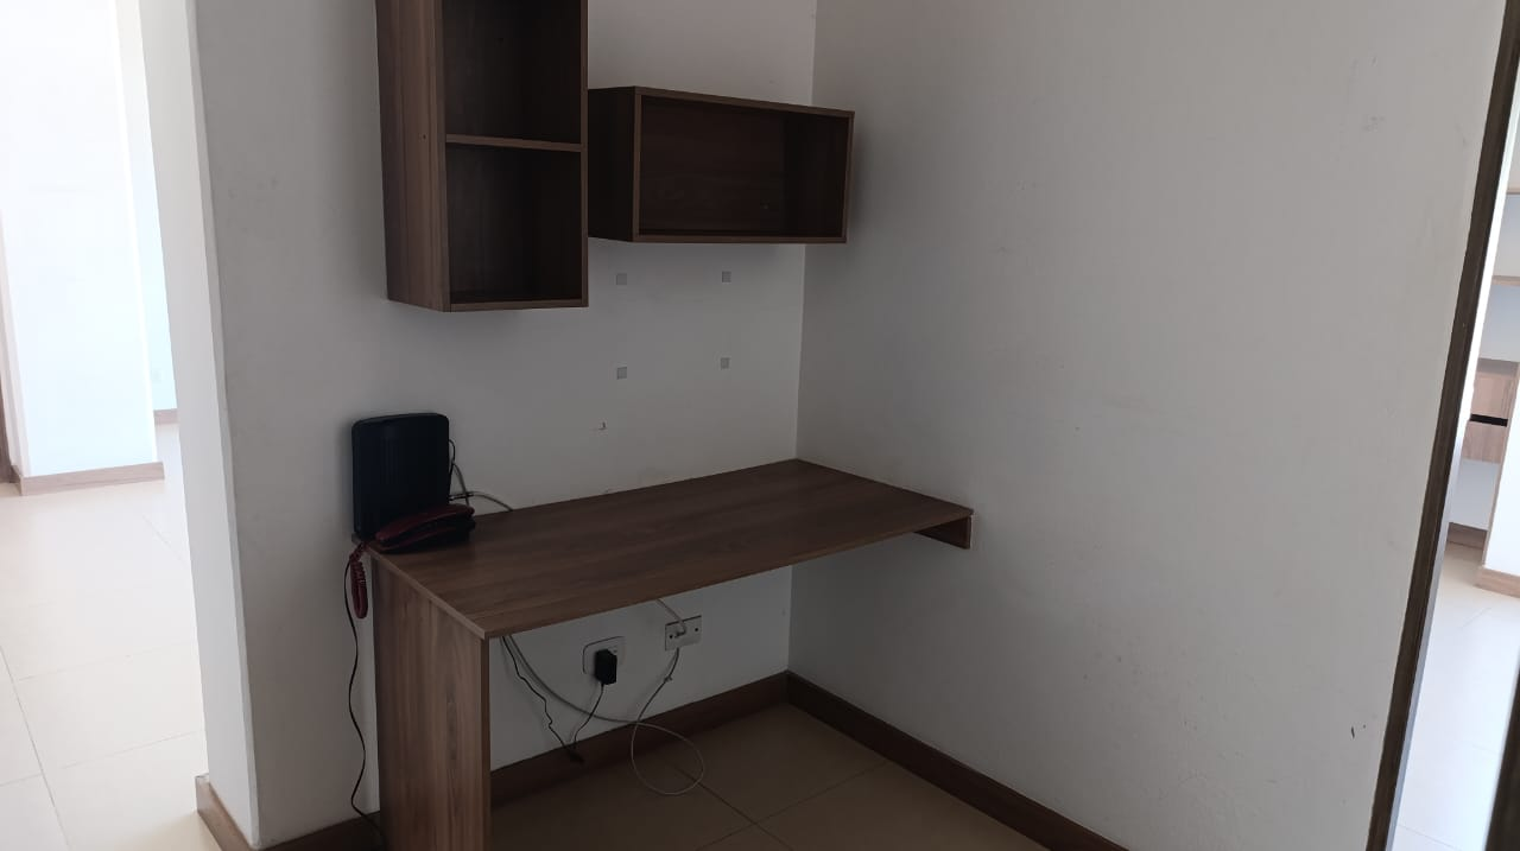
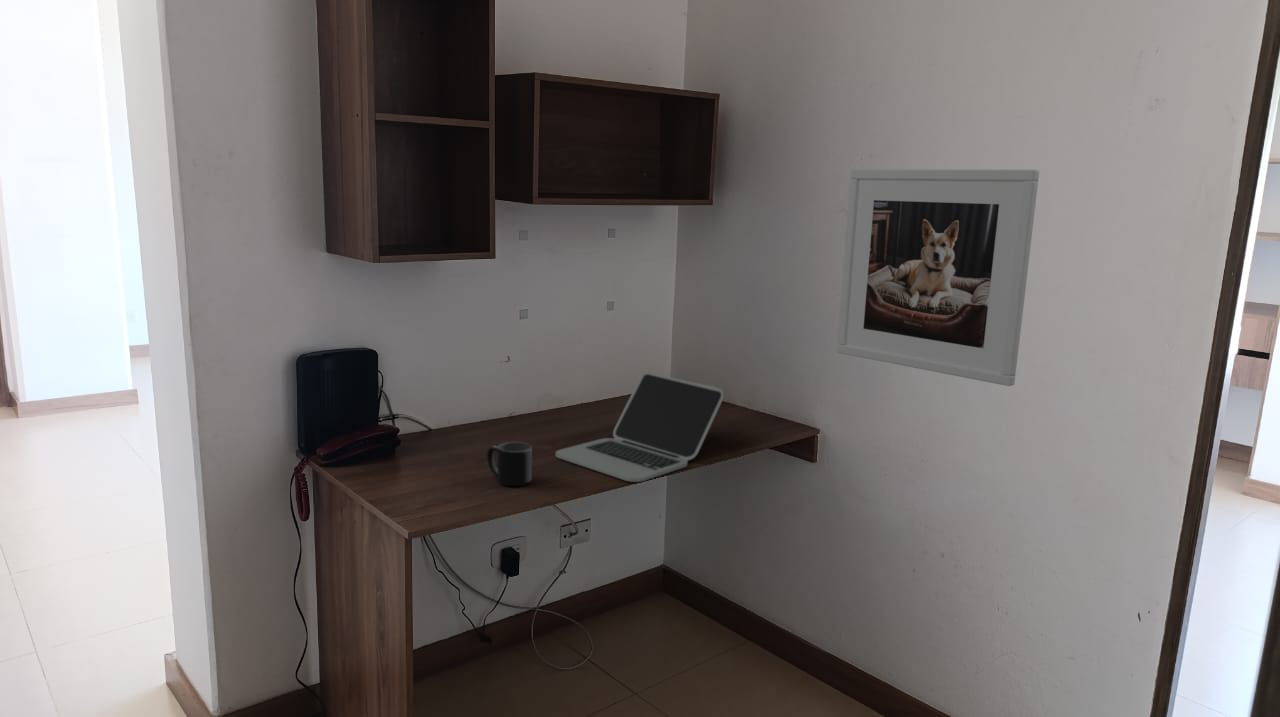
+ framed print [836,169,1040,387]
+ mug [486,441,533,487]
+ laptop [555,372,725,483]
